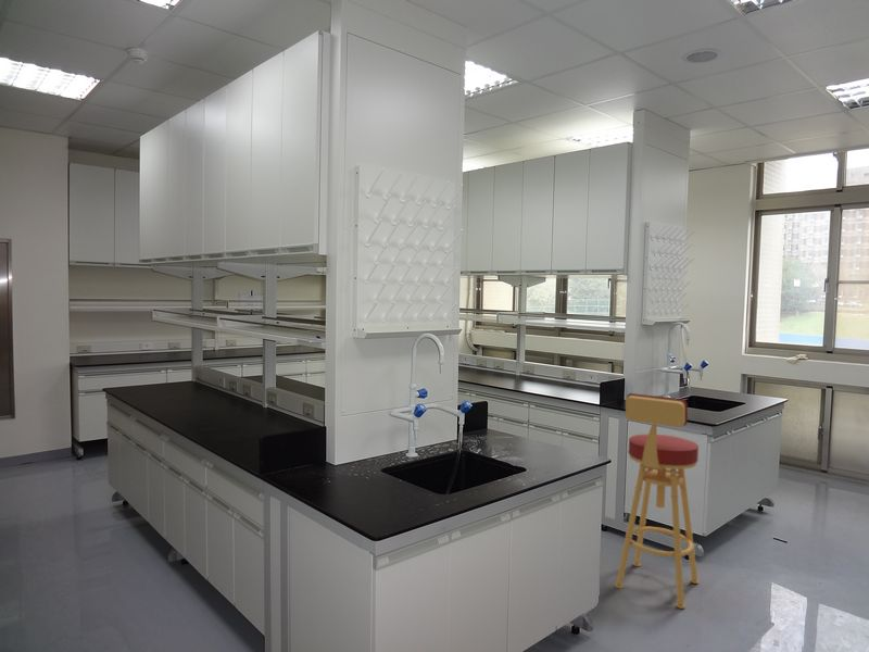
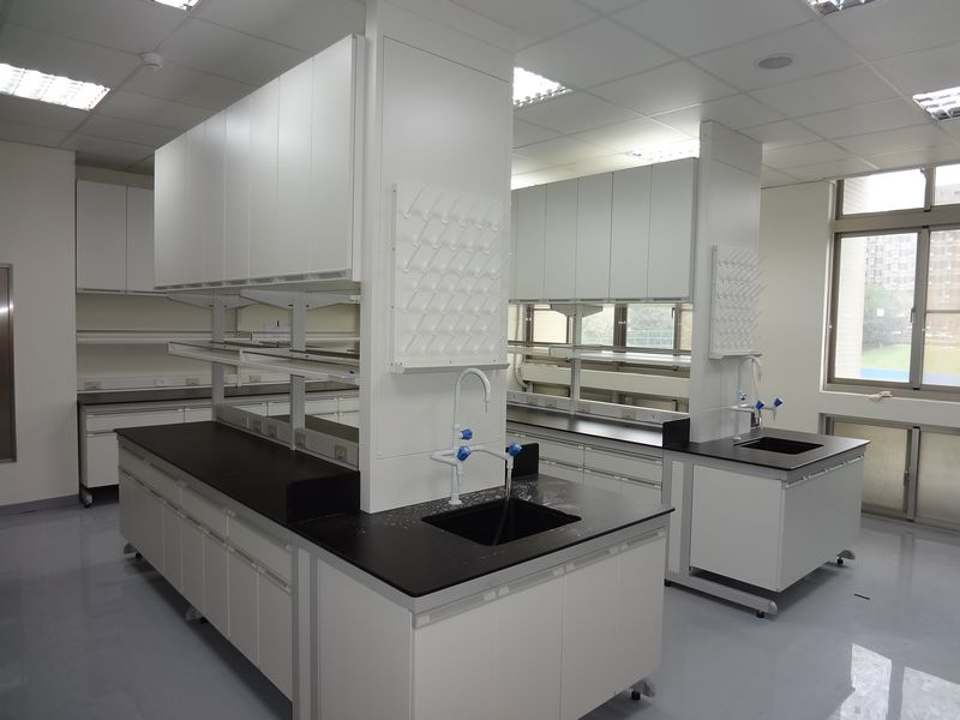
- bar stool [614,392,700,610]
